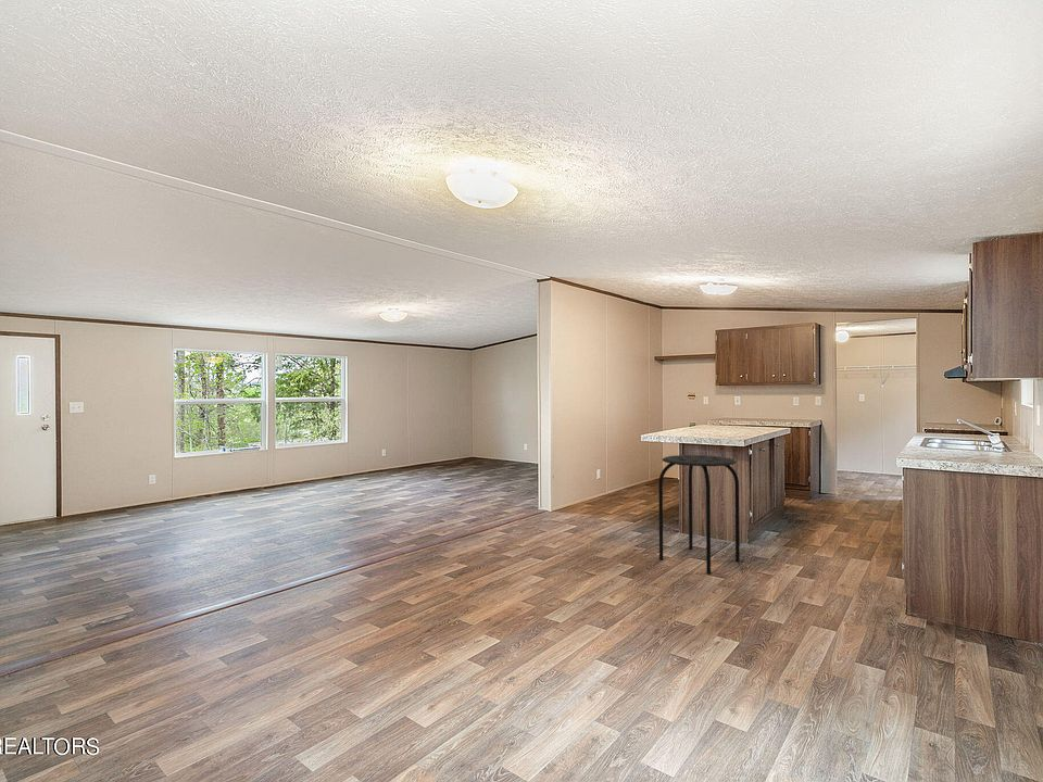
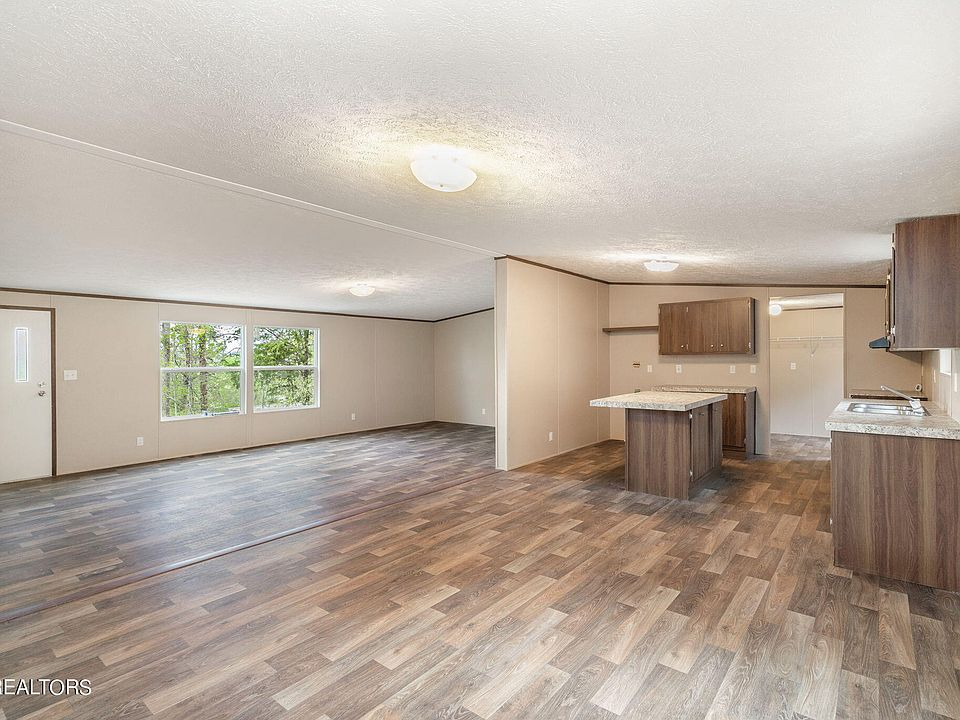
- stool [657,454,741,575]
